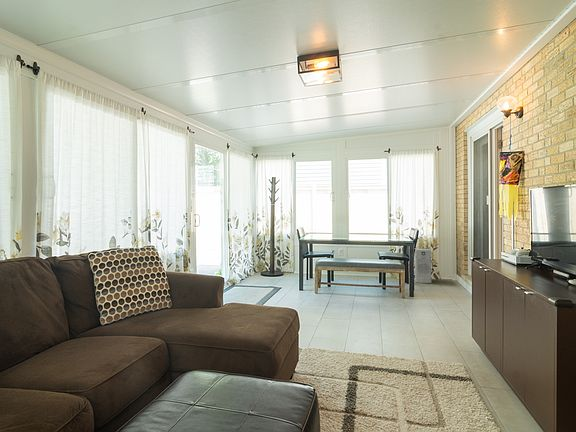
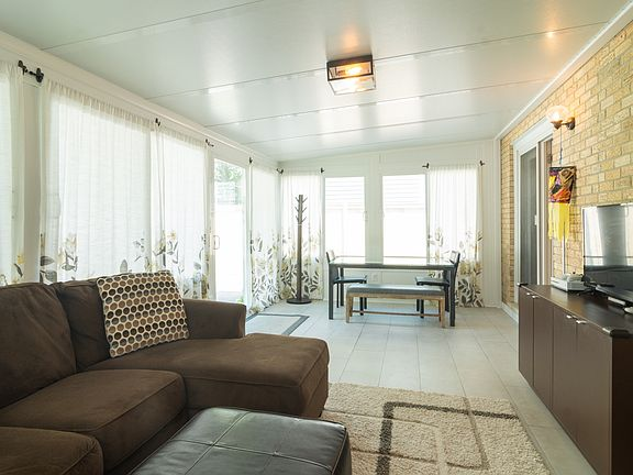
- air purifier [413,248,432,284]
